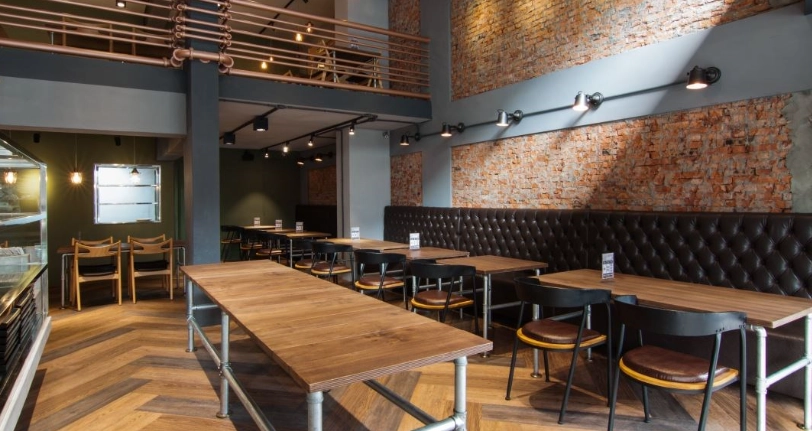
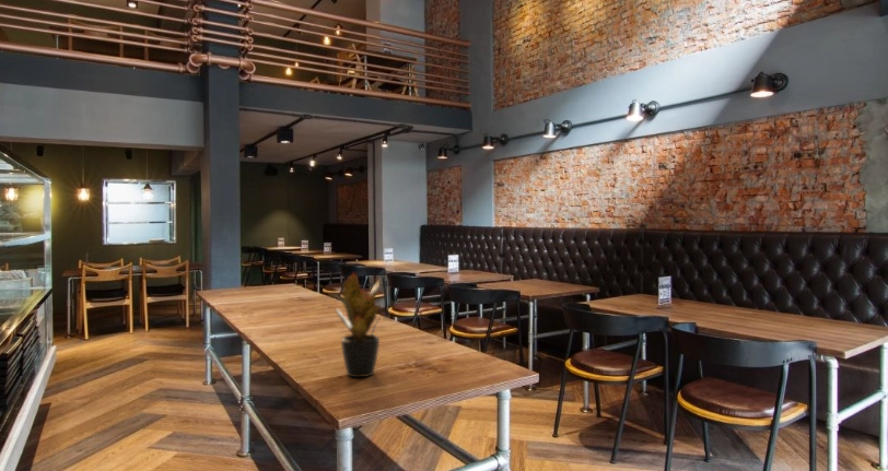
+ potted plant [328,271,392,379]
